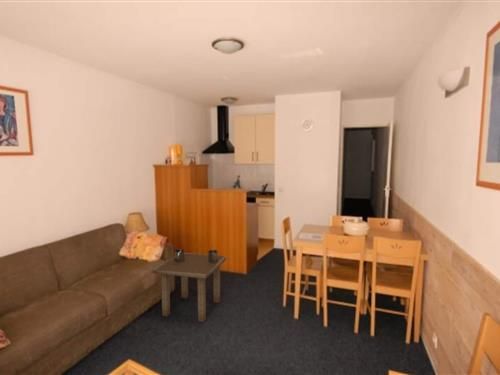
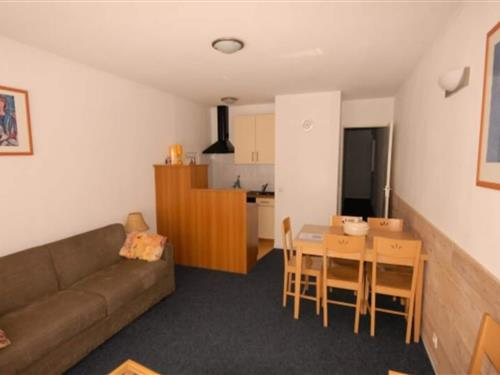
- side table [152,248,227,323]
